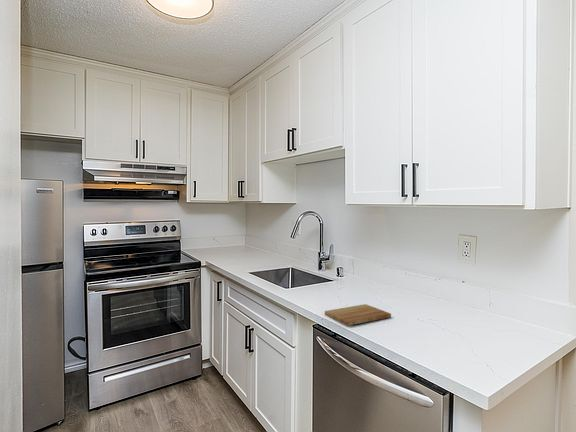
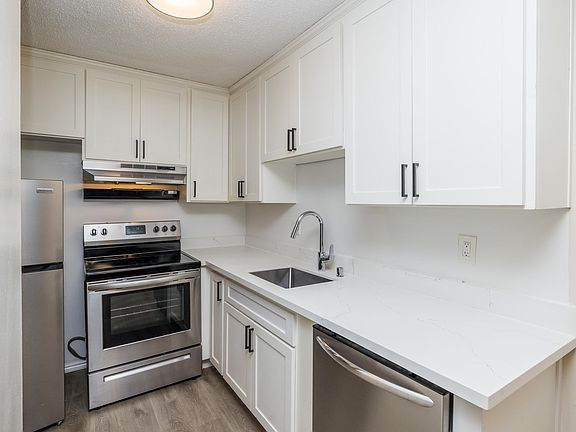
- cutting board [324,303,392,327]
